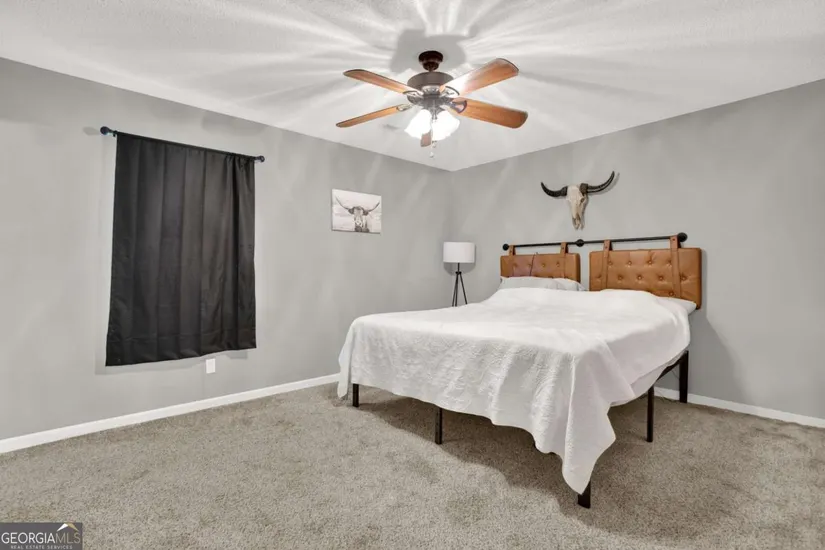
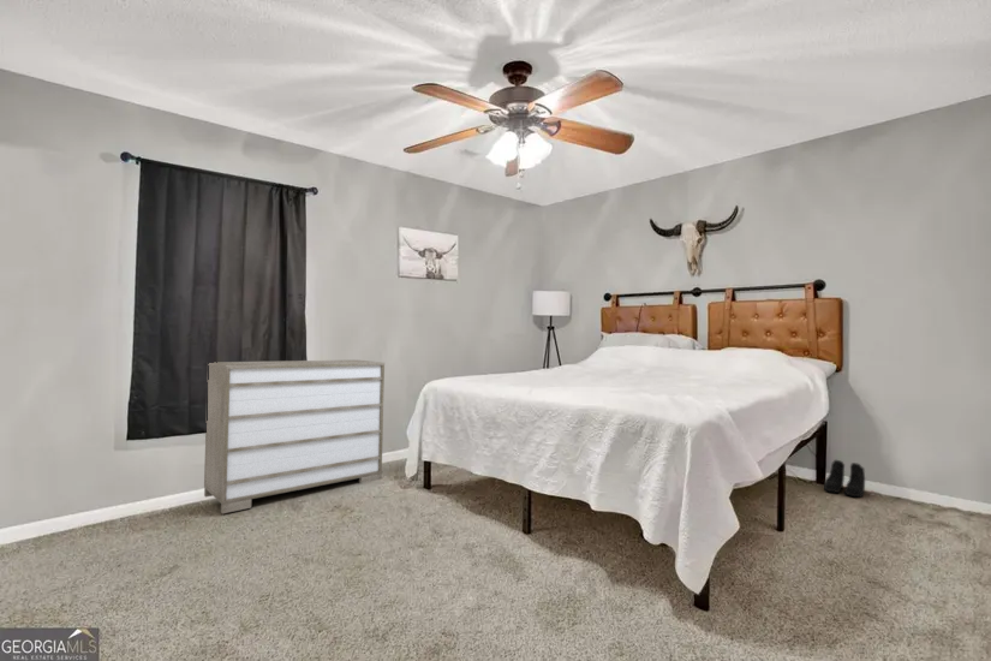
+ boots [823,459,866,499]
+ dresser [203,358,386,514]
